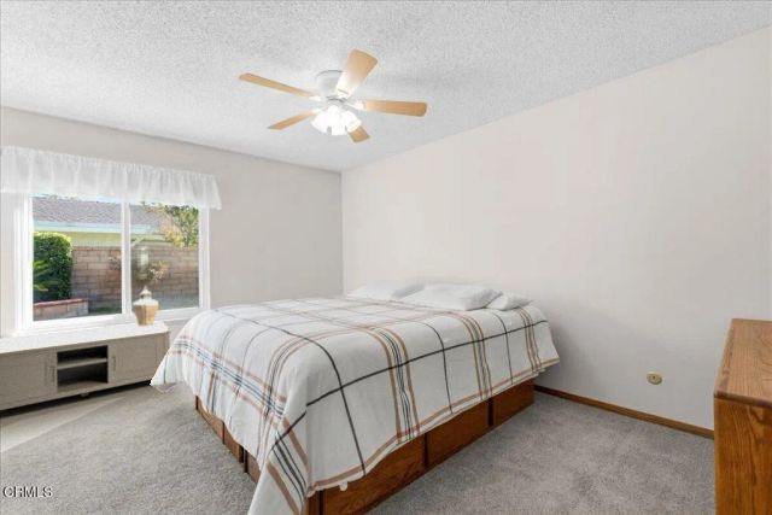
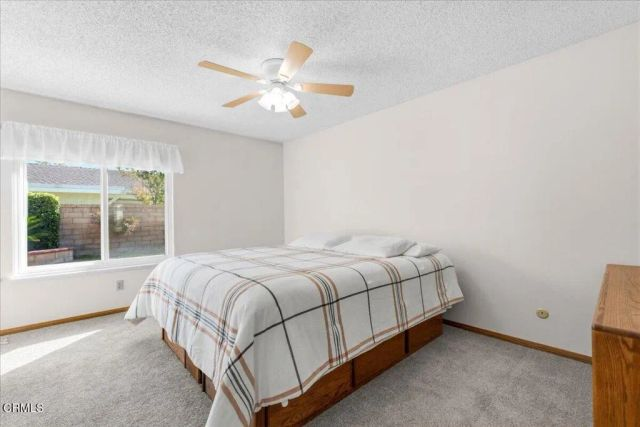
- bench [0,320,172,411]
- decorative urn [131,285,160,327]
